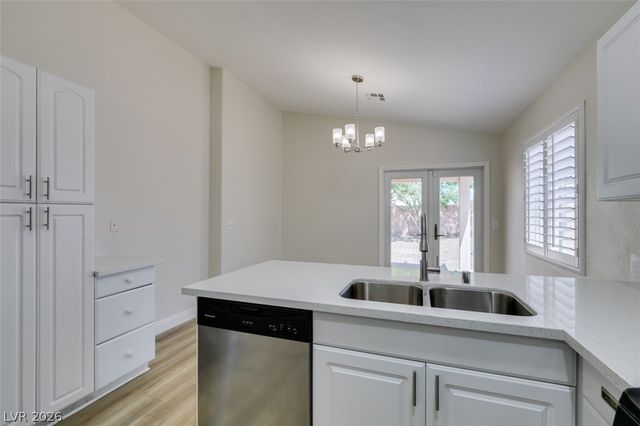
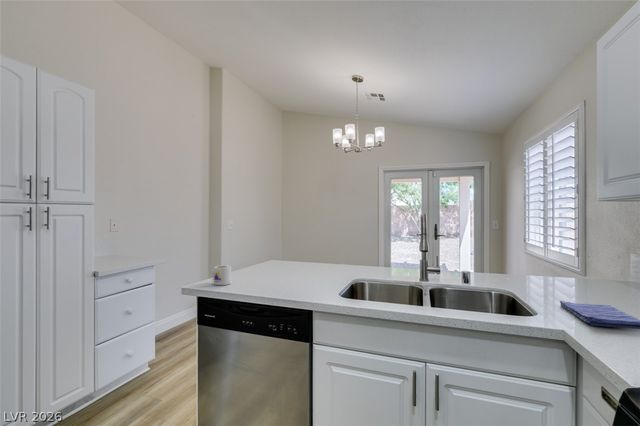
+ dish towel [559,300,640,330]
+ mug [210,264,232,286]
